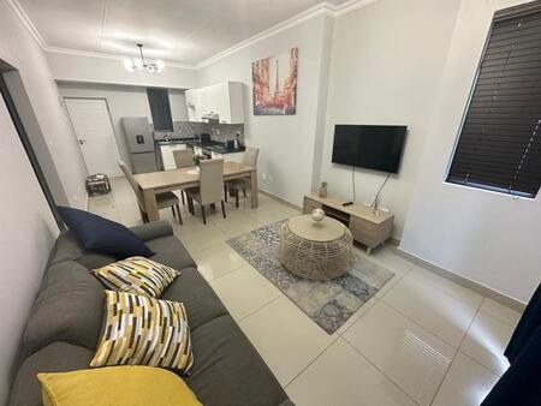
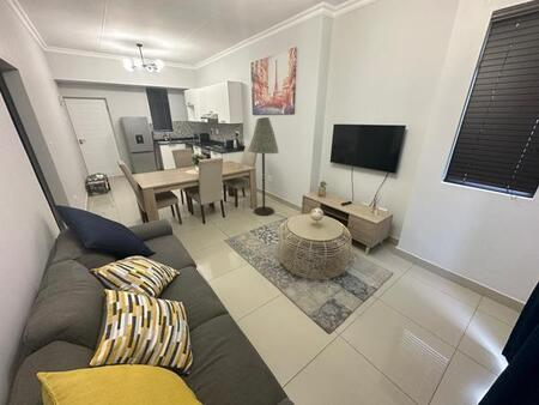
+ floor lamp [247,116,280,217]
